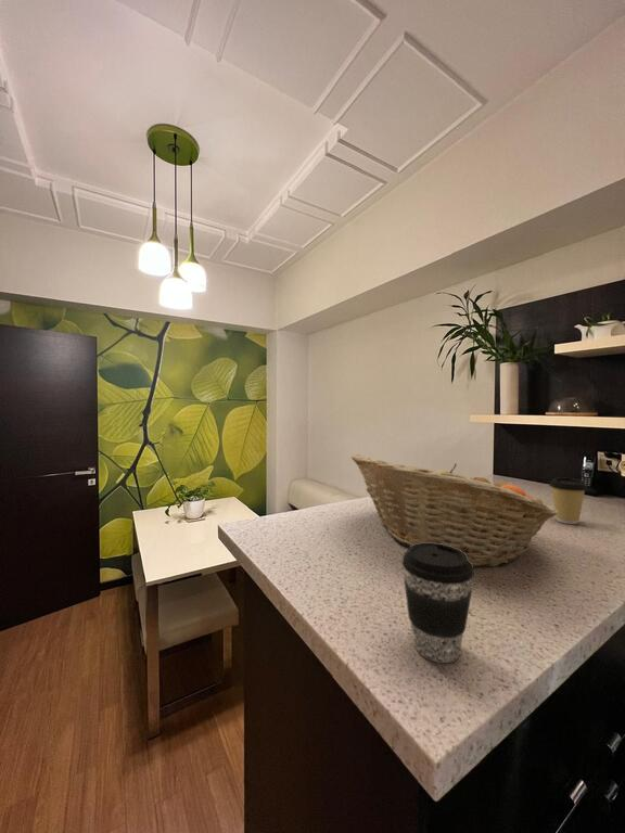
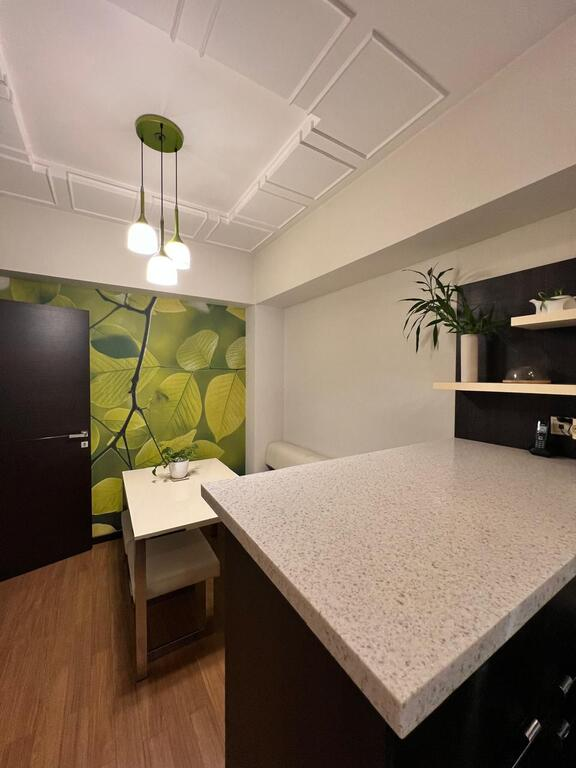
- fruit basket [350,453,559,568]
- coffee cup [548,476,589,525]
- coffee cup [400,542,475,664]
